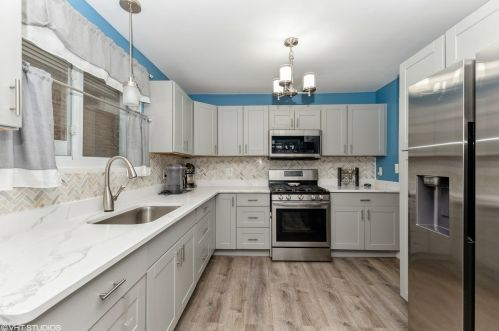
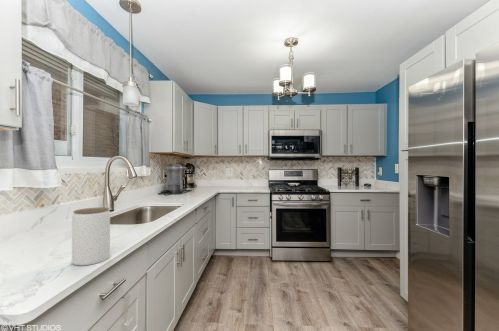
+ jar [71,207,111,266]
